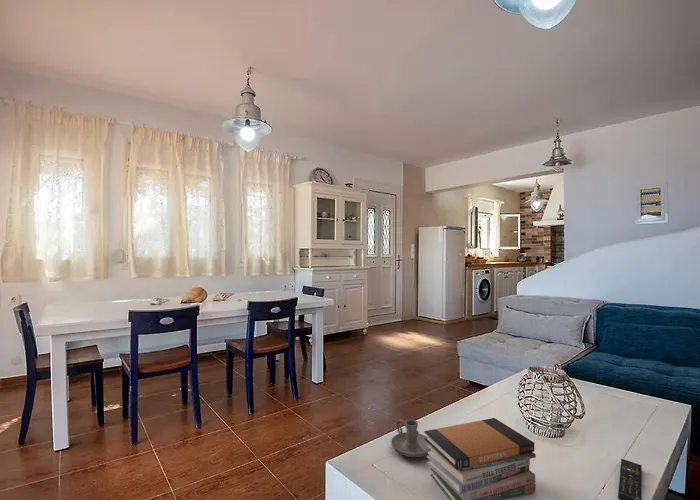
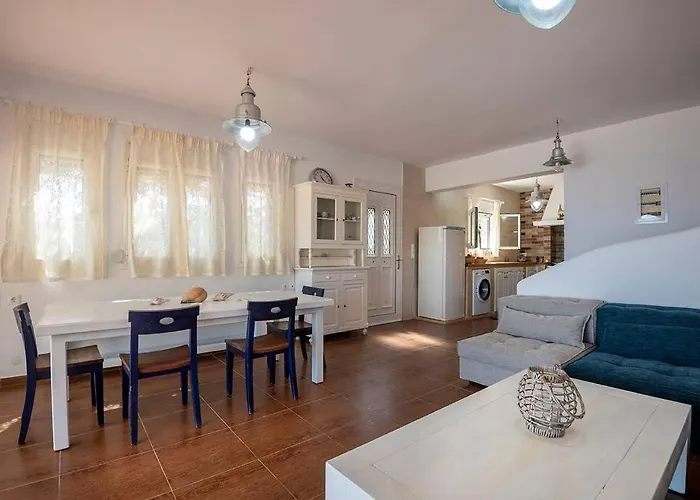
- remote control [617,458,643,500]
- candle holder [390,419,431,458]
- book stack [423,417,537,500]
